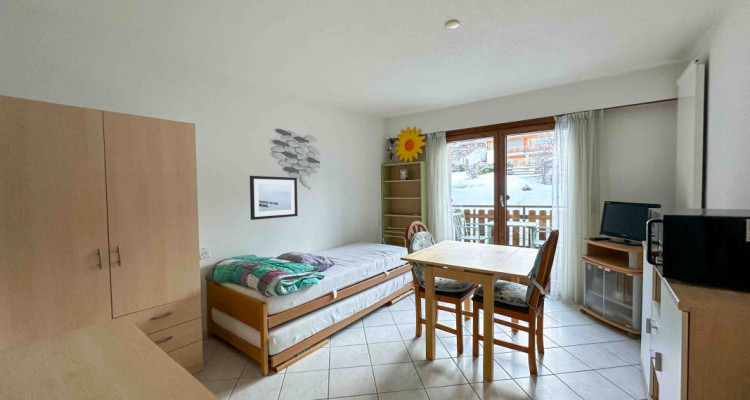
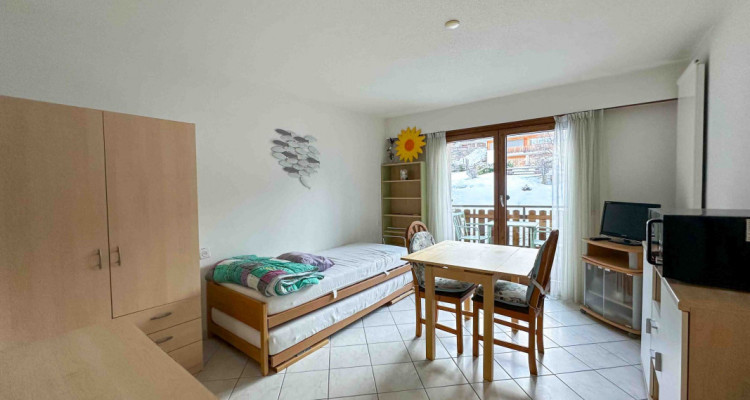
- wall art [249,175,299,221]
